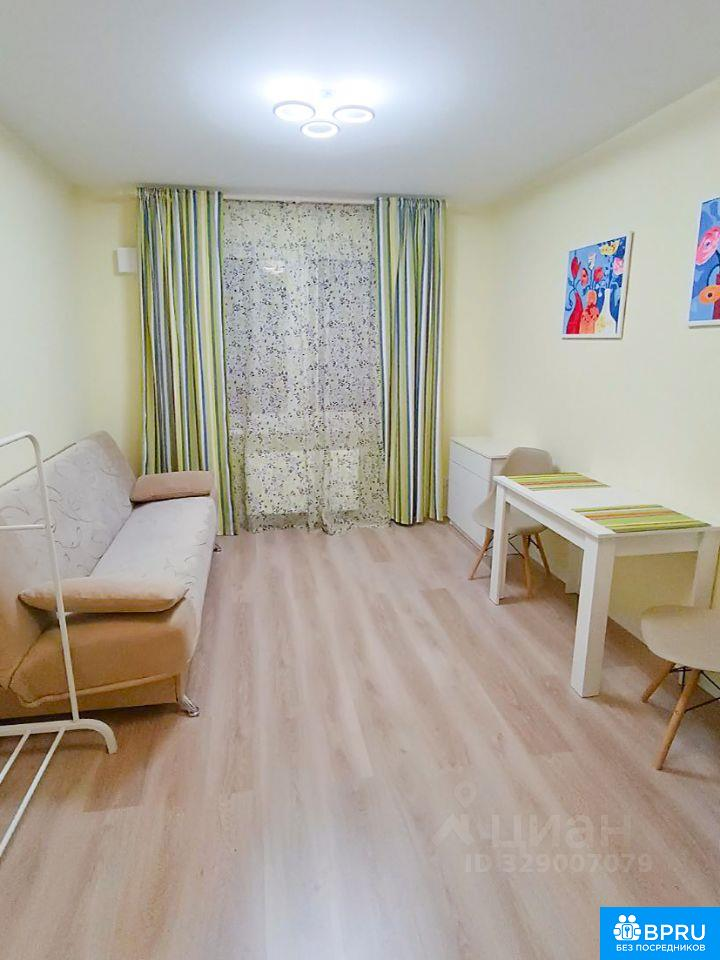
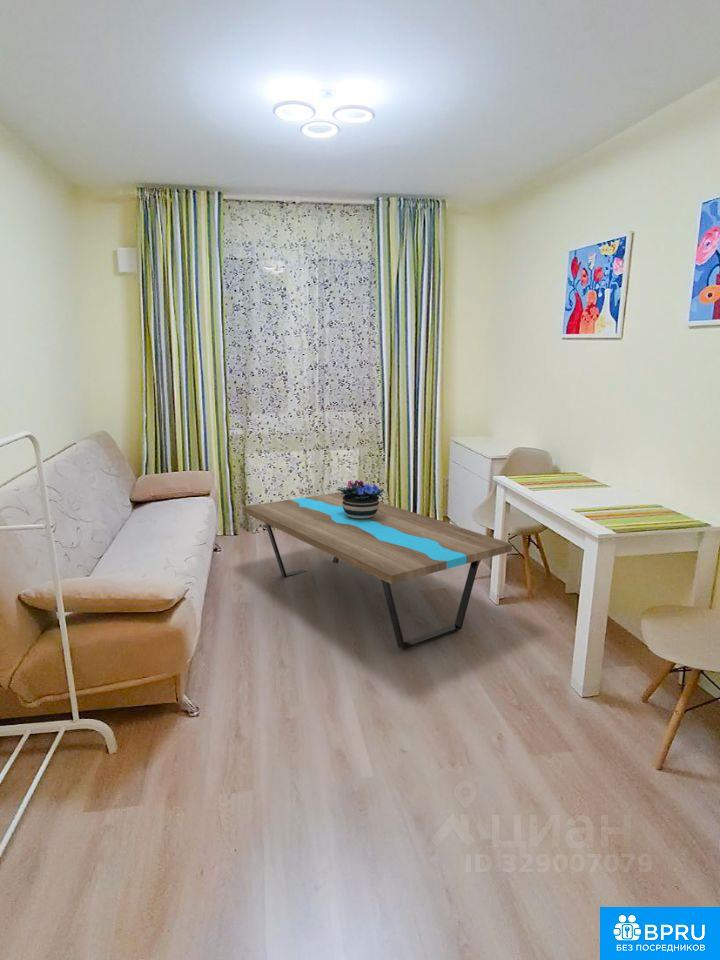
+ coffee table [242,491,513,651]
+ potted flower [336,479,385,521]
